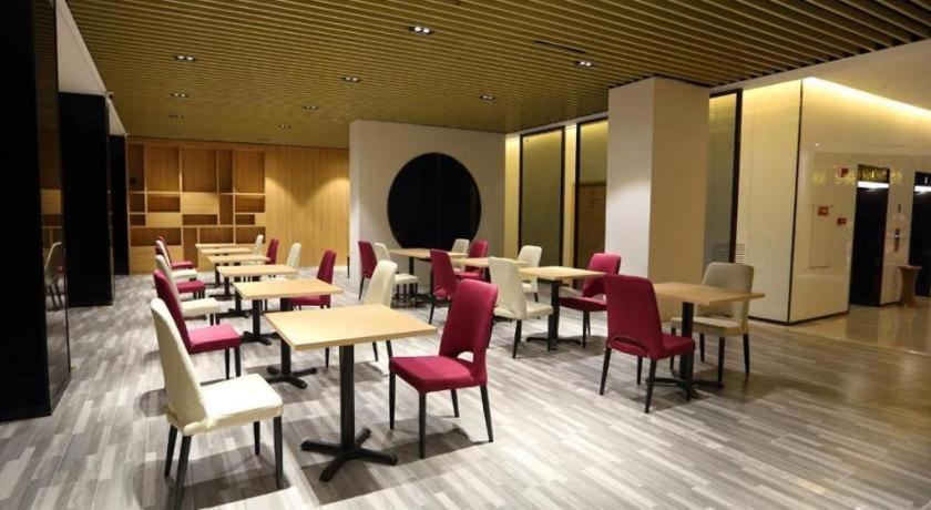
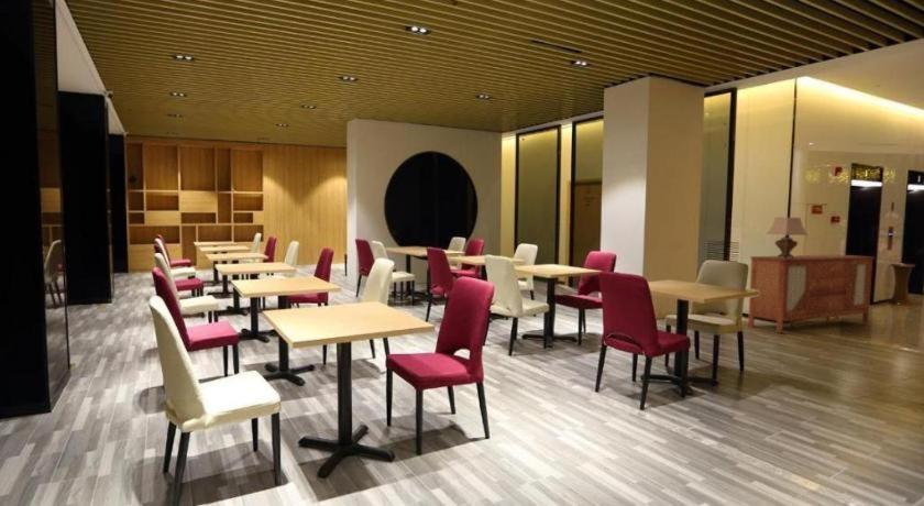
+ table lamp [765,217,810,258]
+ sideboard [747,253,877,334]
